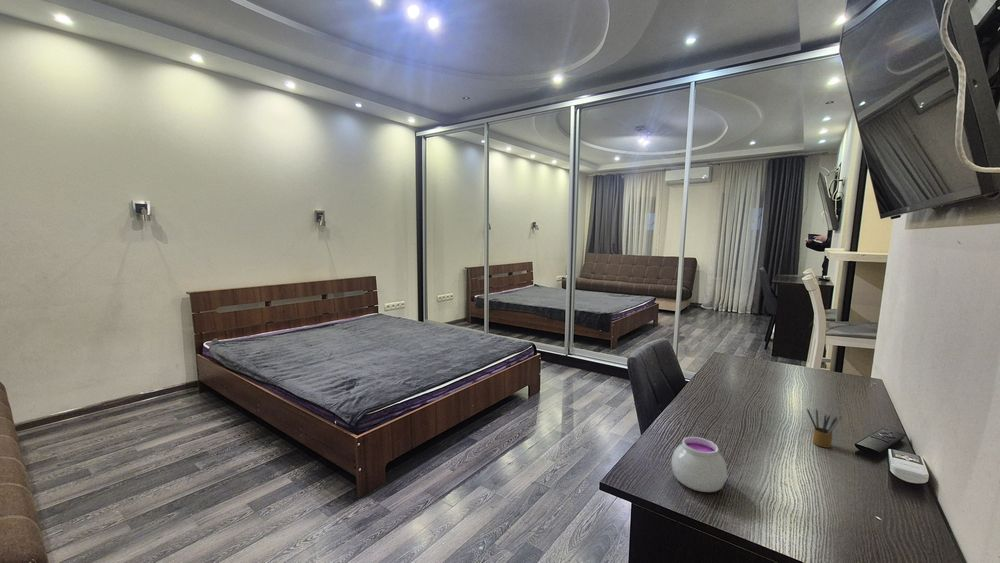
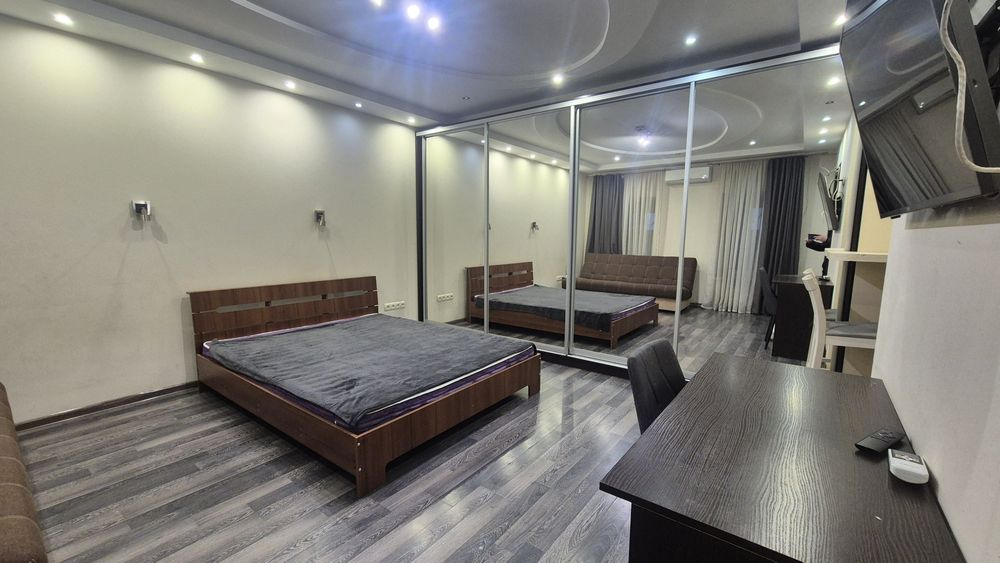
- jar [670,436,728,493]
- pencil box [806,407,842,449]
